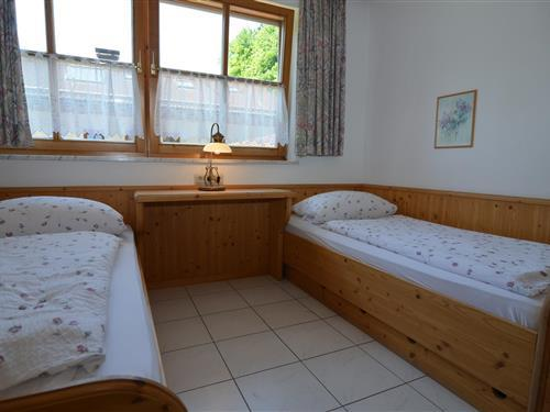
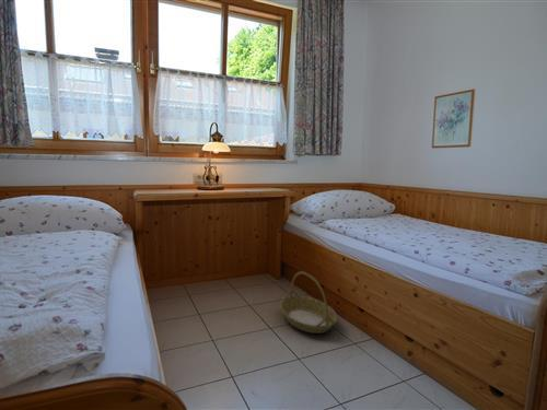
+ basket [279,270,338,335]
